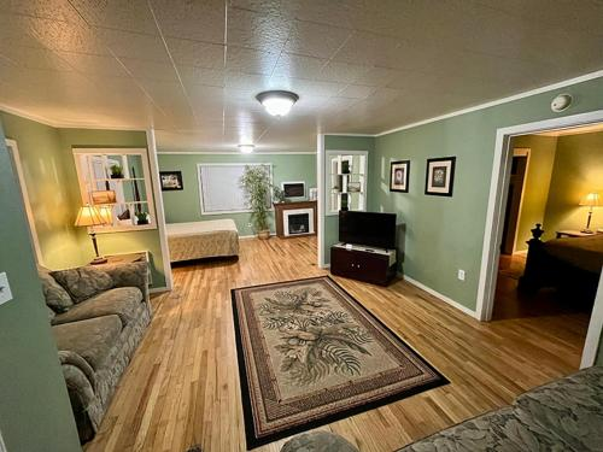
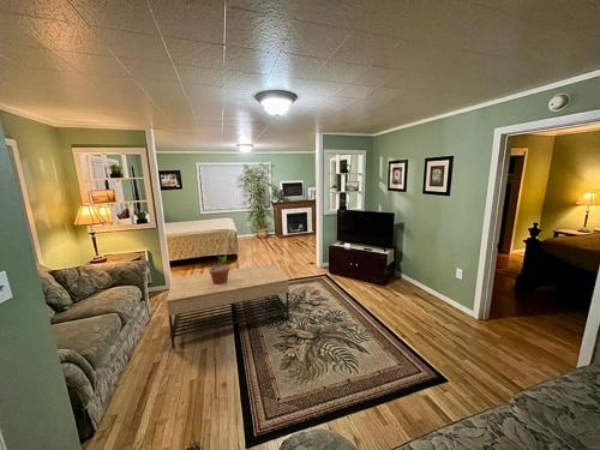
+ coffee table [166,263,290,350]
+ potted plant [208,251,230,284]
